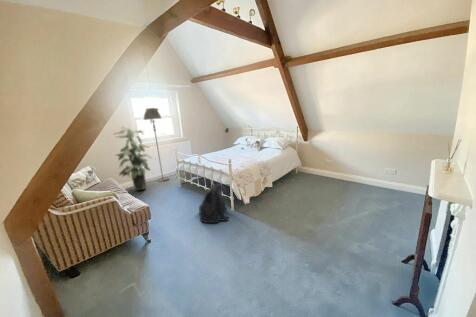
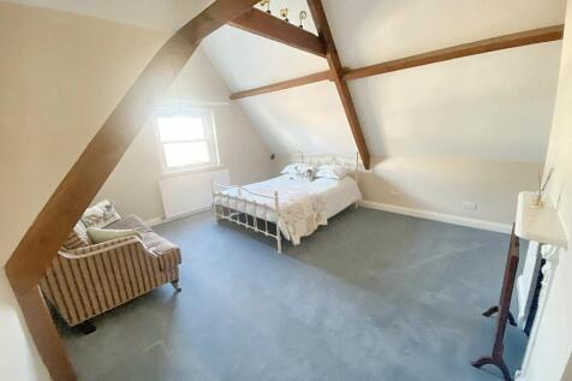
- floor lamp [143,107,170,183]
- backpack [198,182,231,224]
- indoor plant [112,126,152,192]
